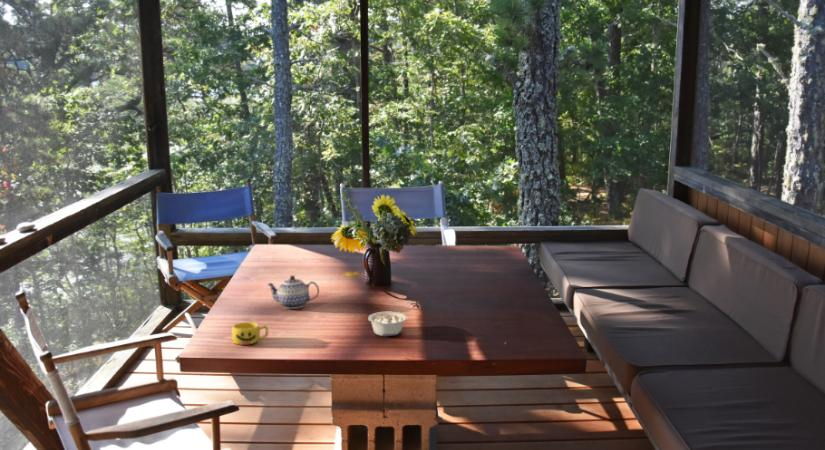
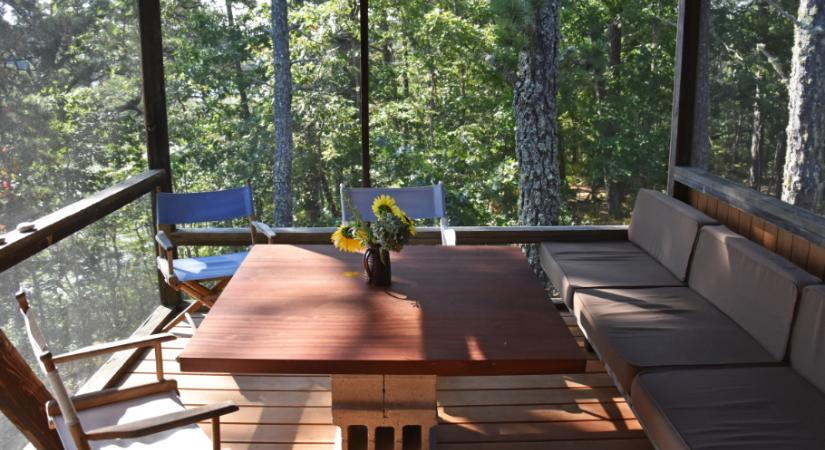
- teapot [266,274,320,310]
- cup [231,321,269,346]
- legume [367,311,408,337]
